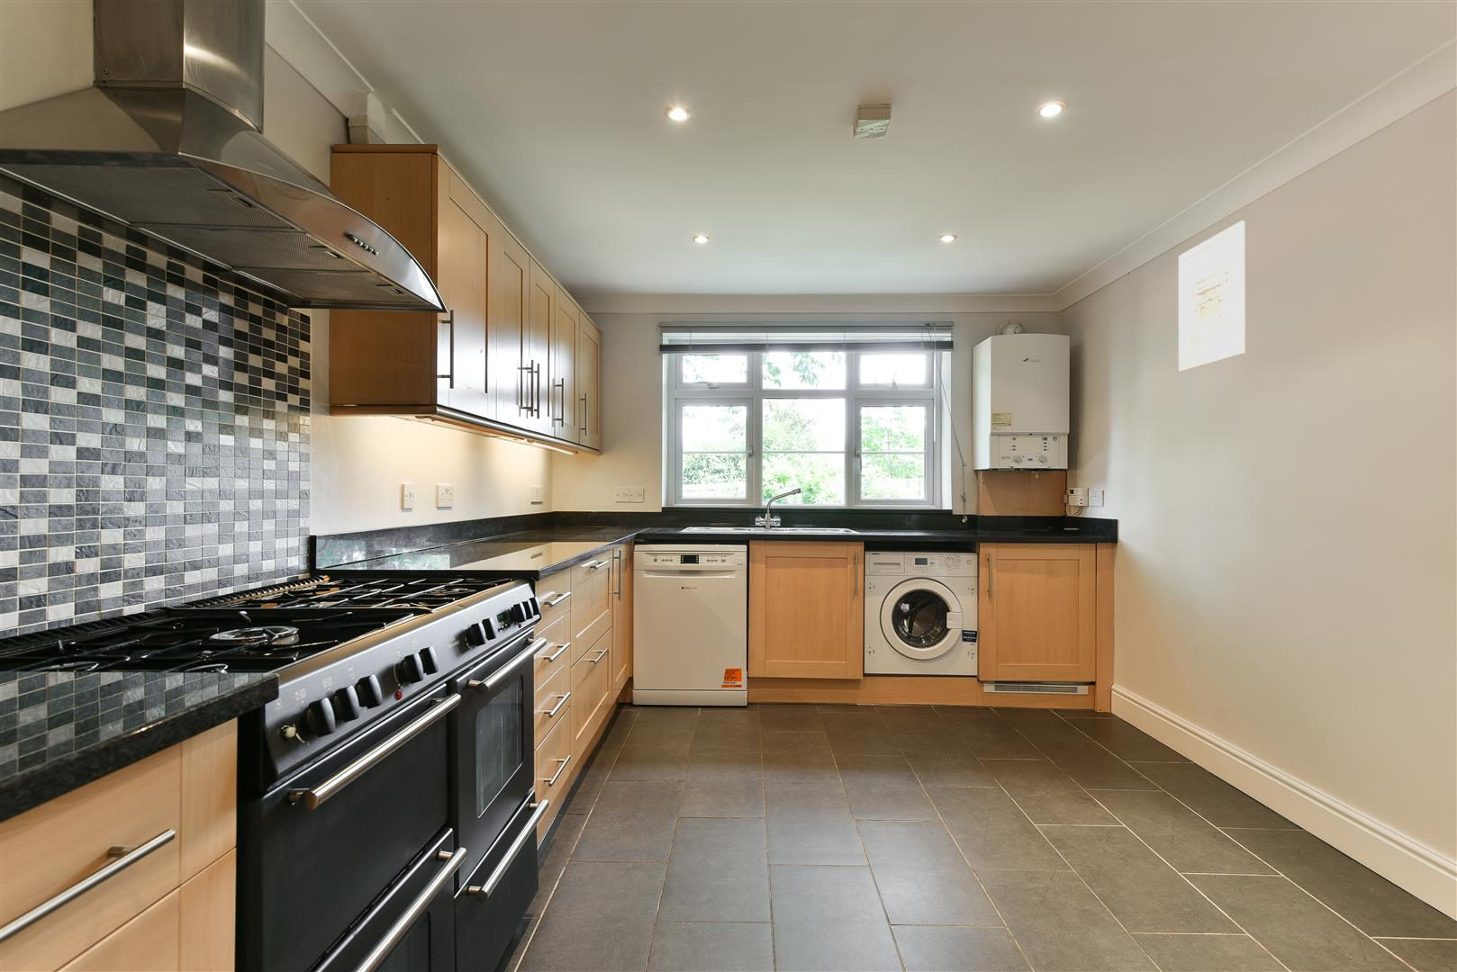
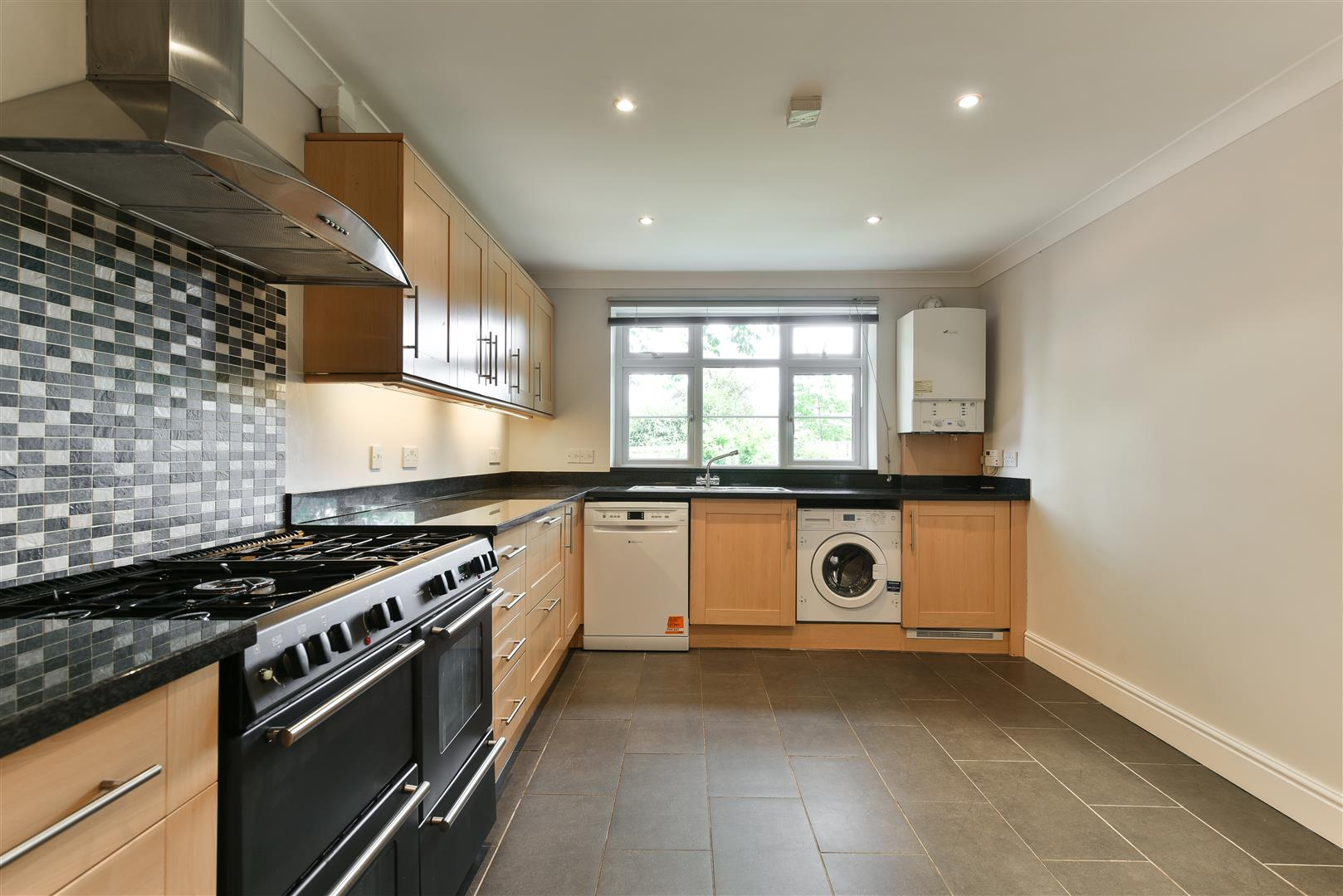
- wall art [1178,219,1247,372]
